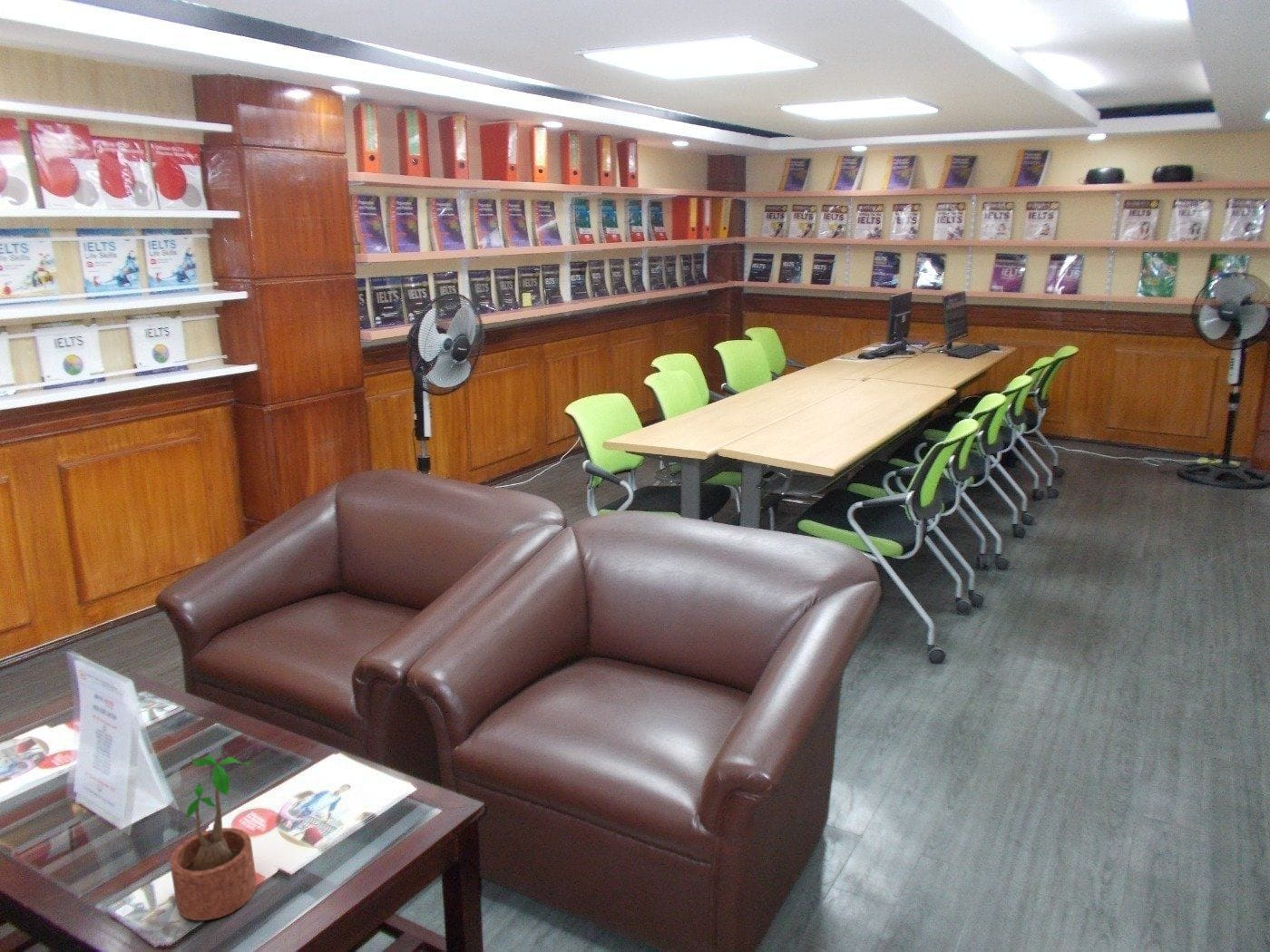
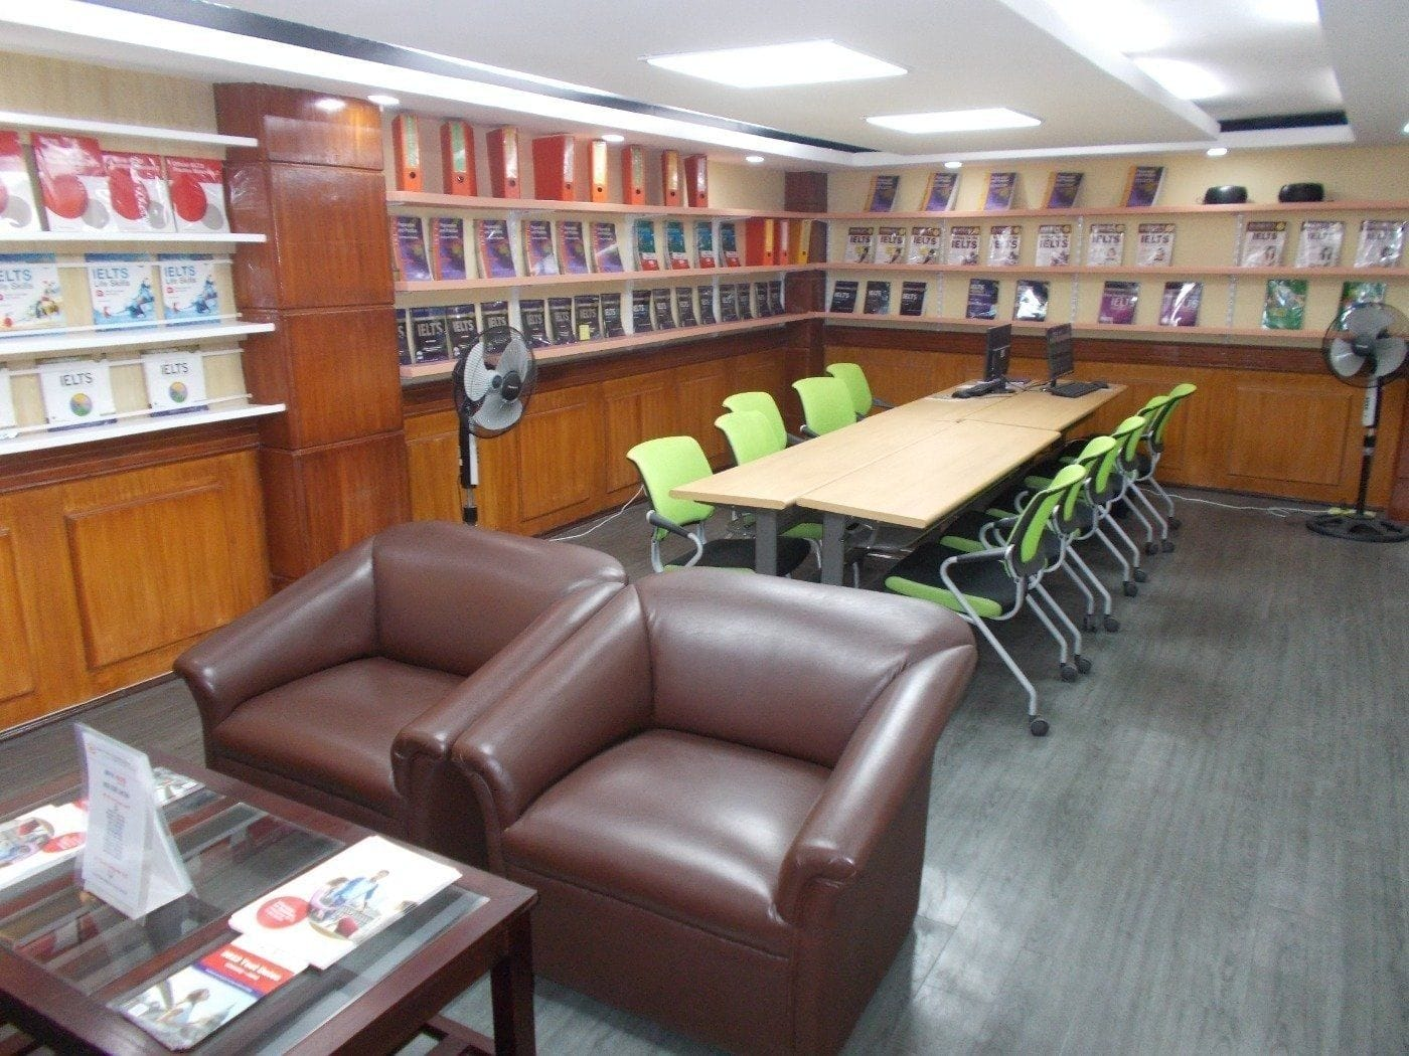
- potted plant [169,754,258,921]
